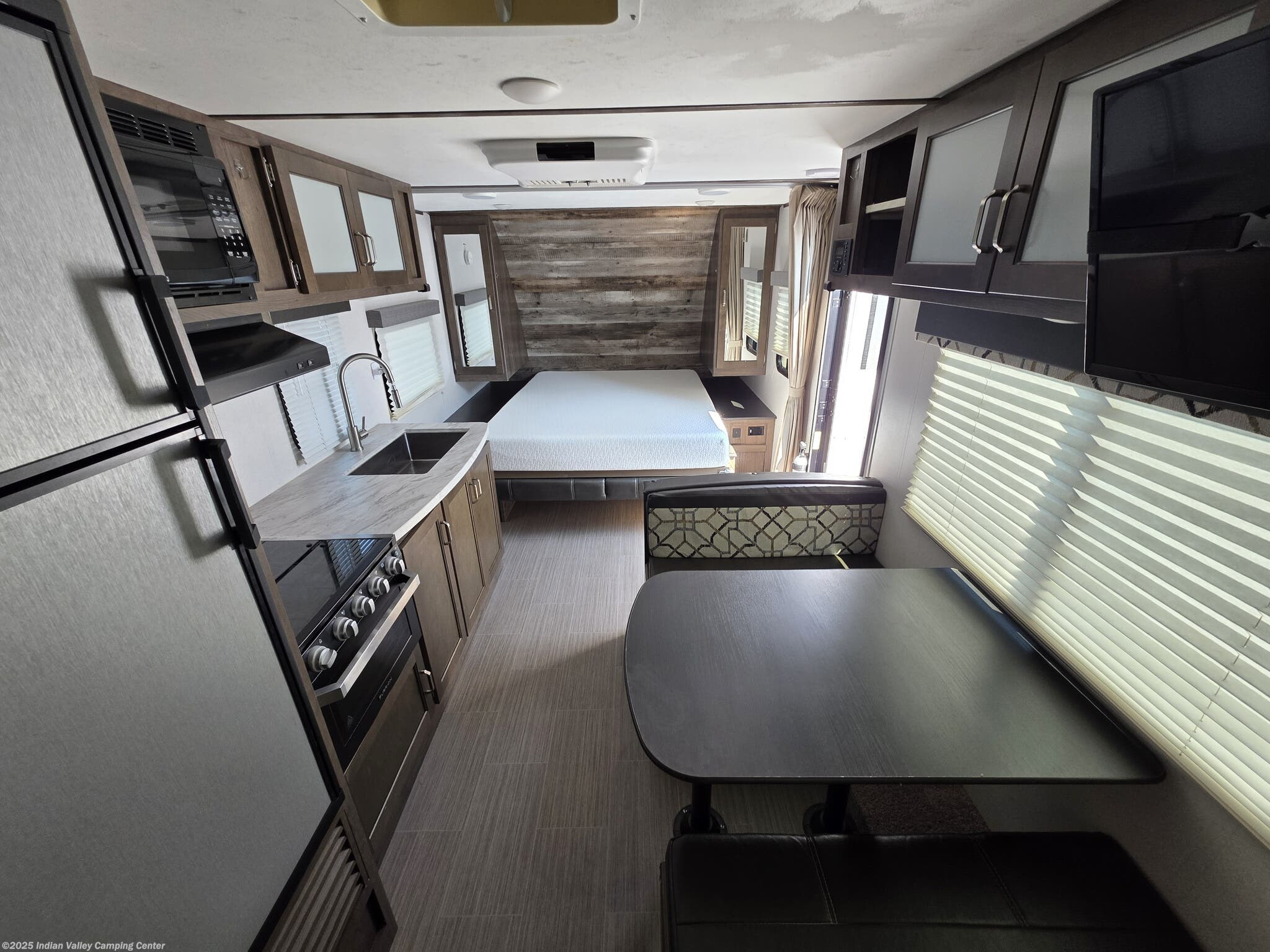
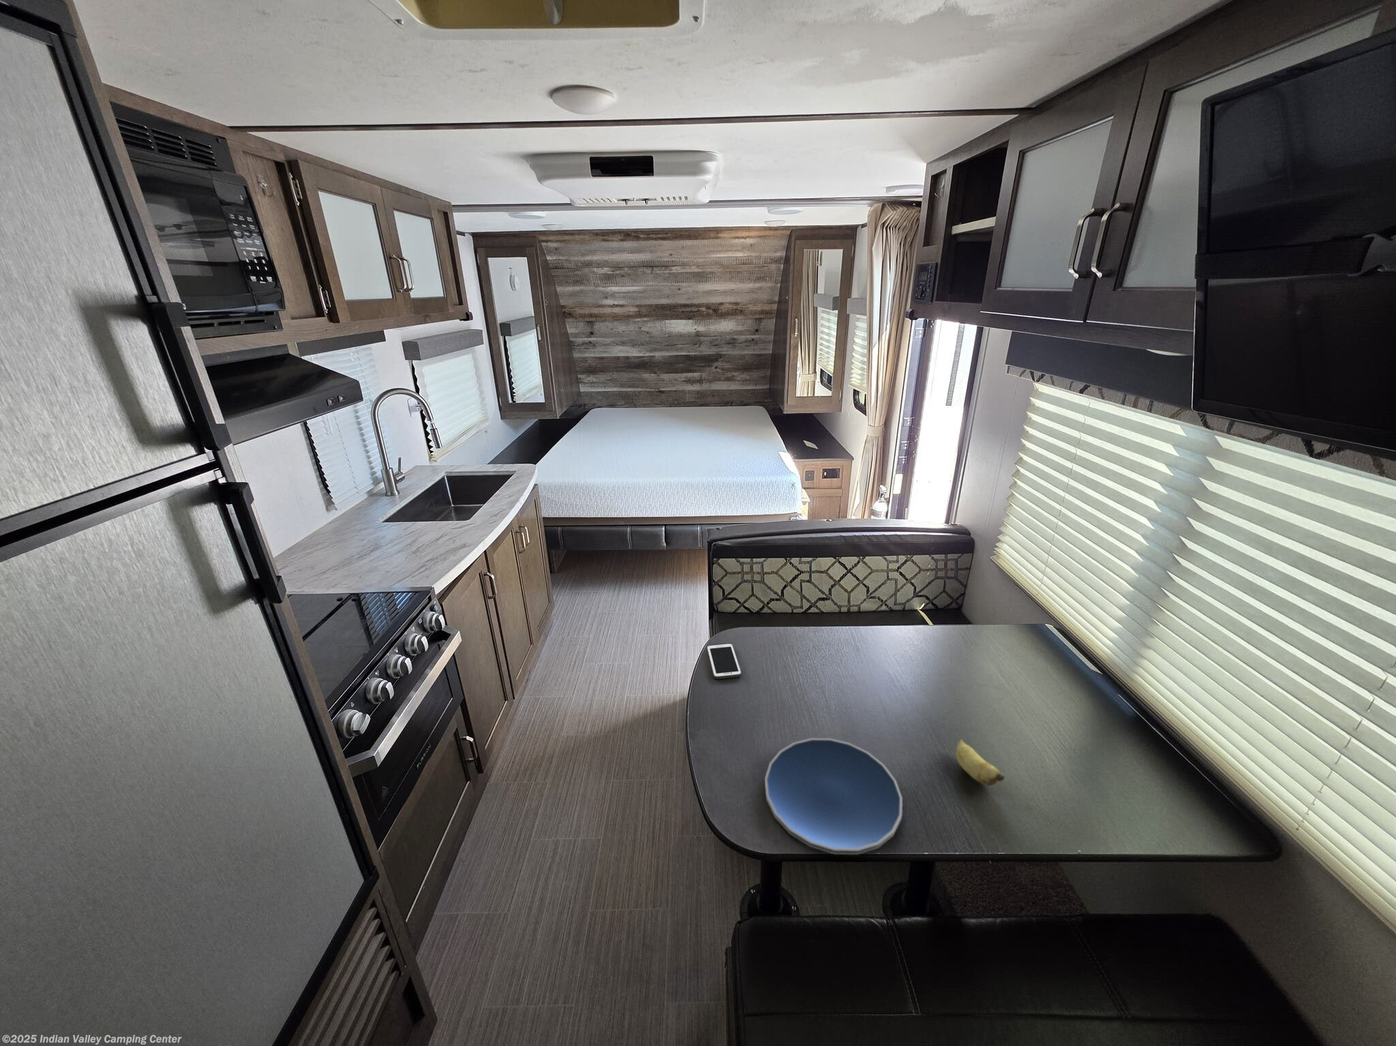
+ banana [955,738,1006,787]
+ cell phone [706,643,742,680]
+ plate [764,737,904,855]
